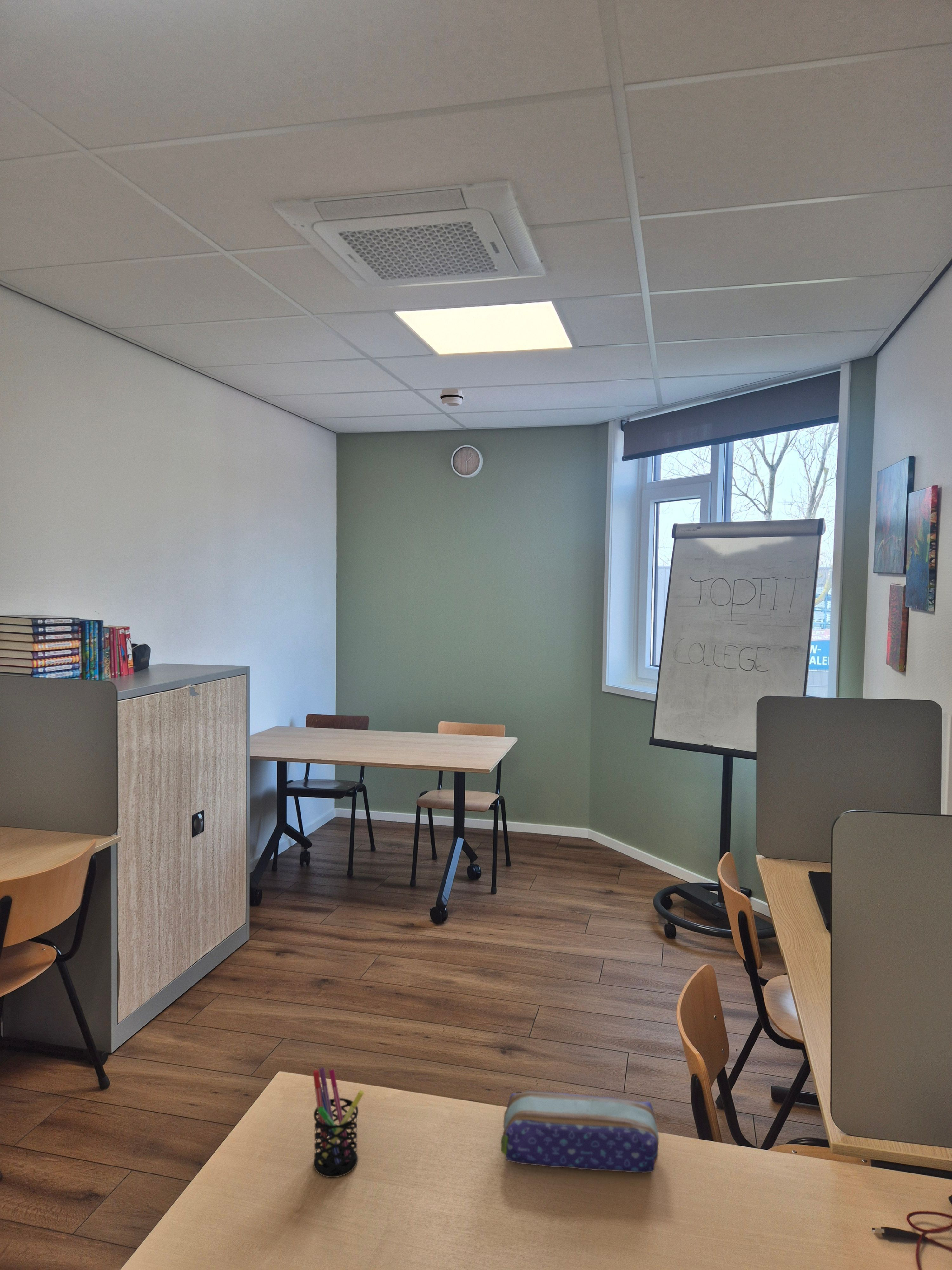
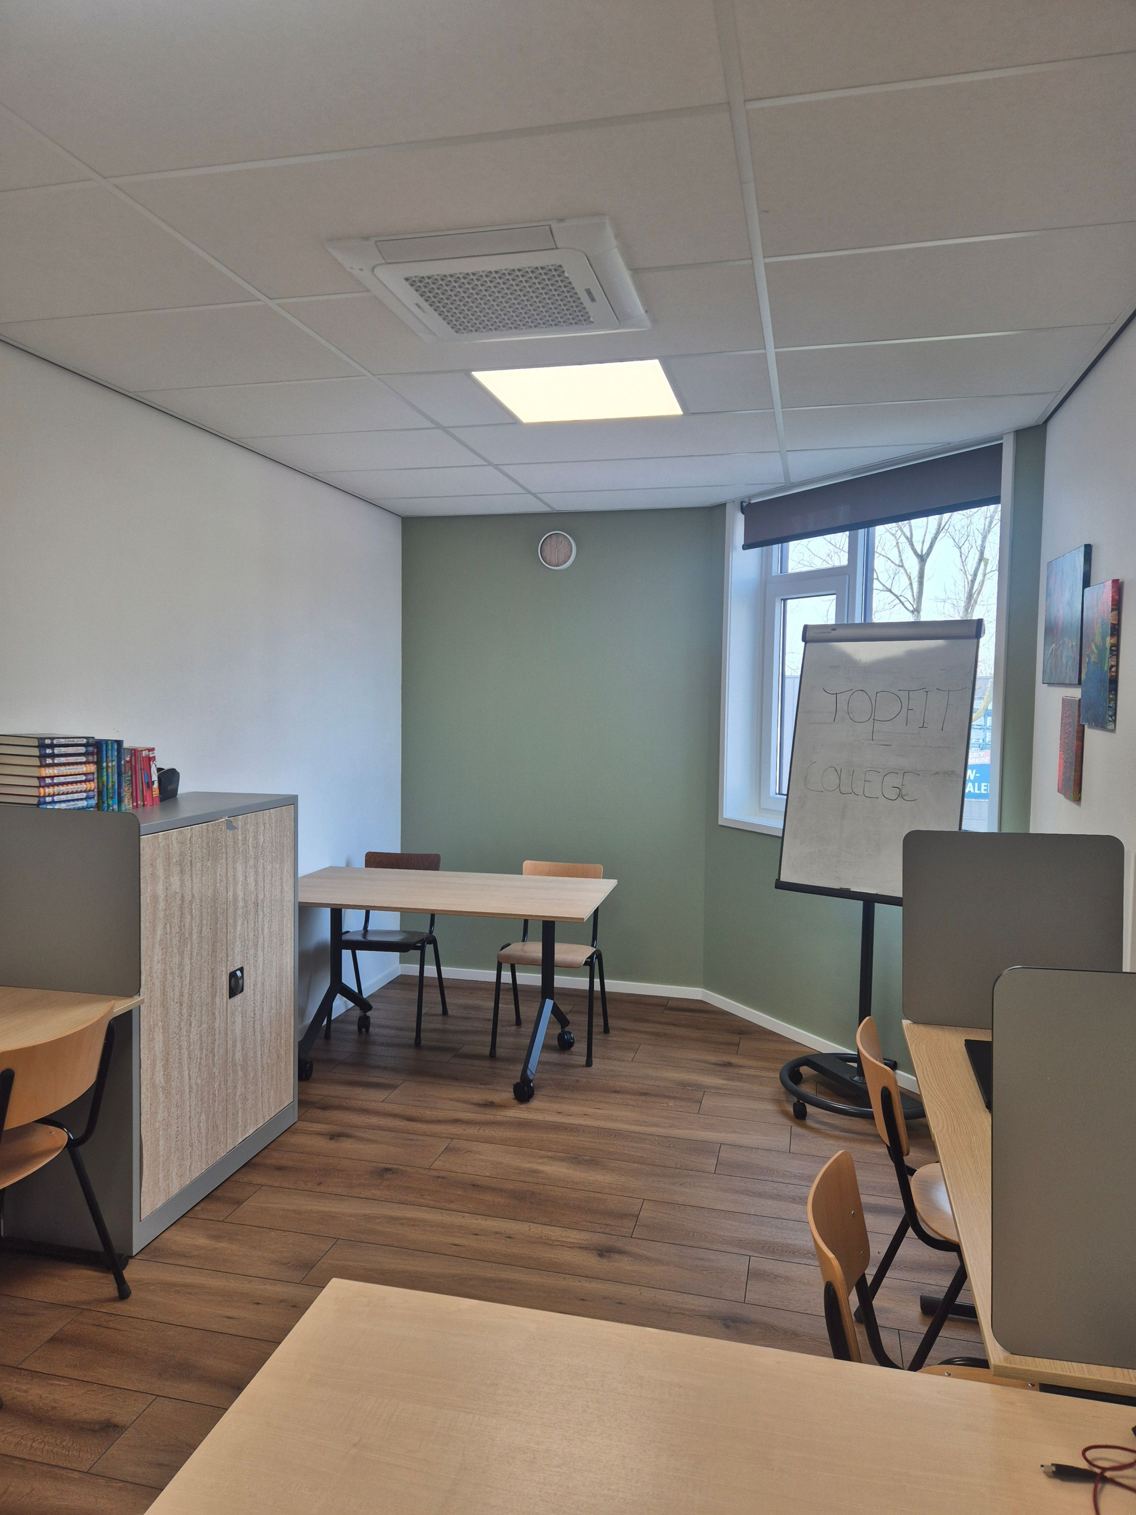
- smoke detector [440,388,464,407]
- pencil case [500,1091,659,1173]
- pen holder [313,1067,364,1178]
